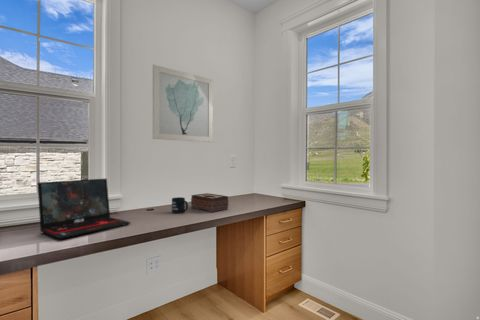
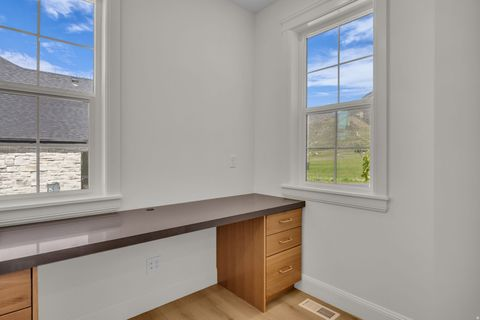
- tissue box [190,192,229,213]
- wall art [152,64,214,143]
- laptop [37,177,132,240]
- mug [171,196,189,214]
